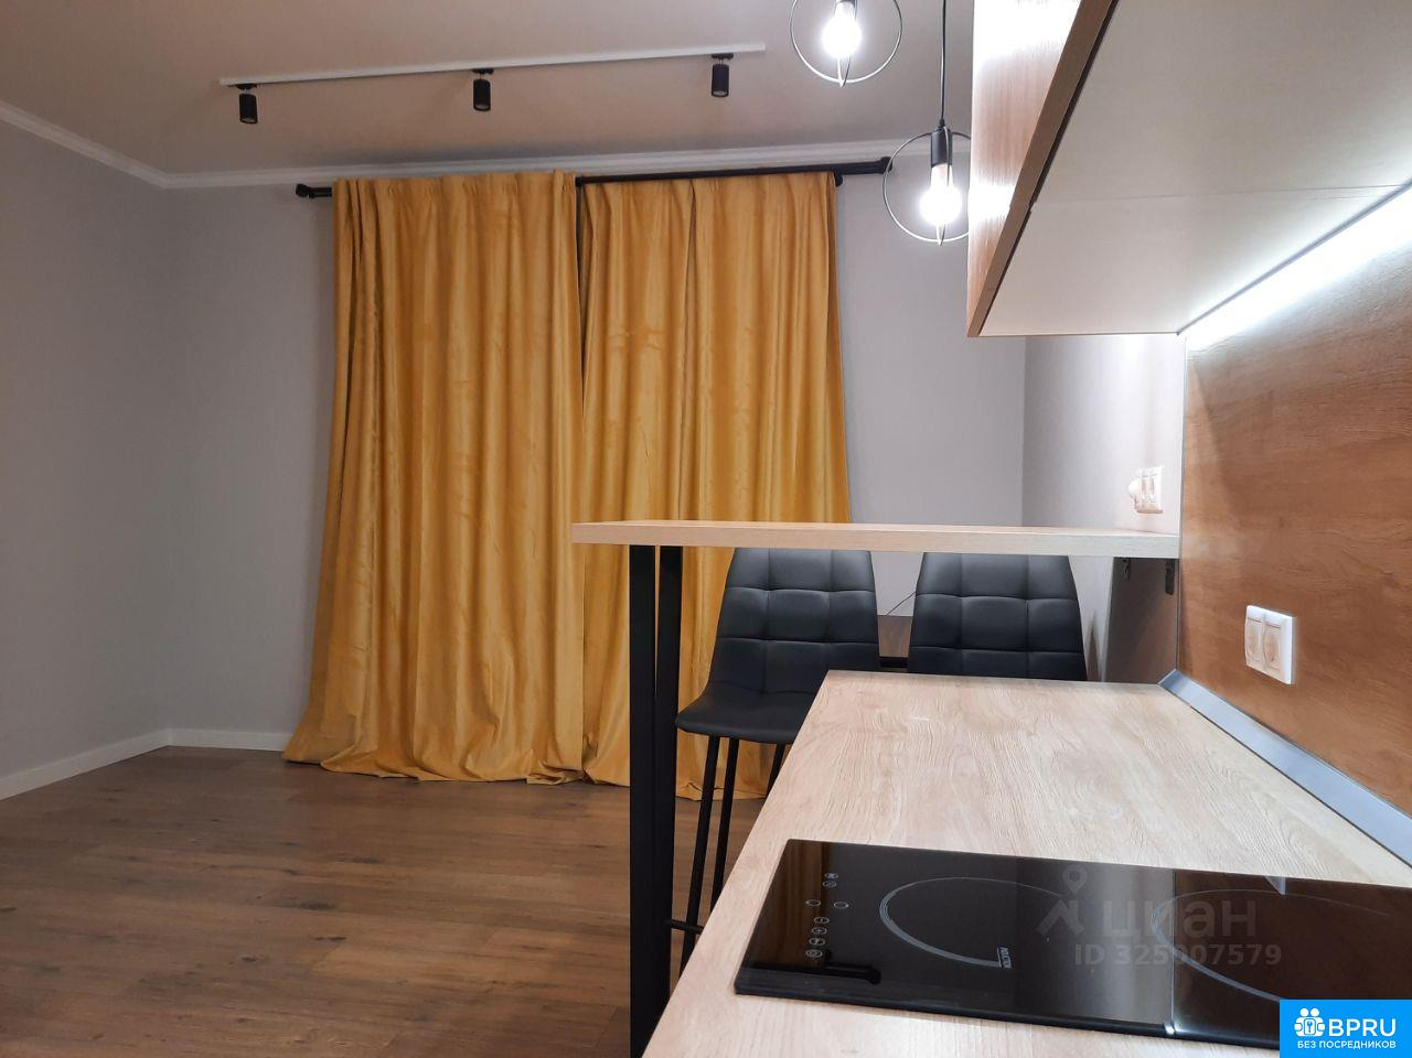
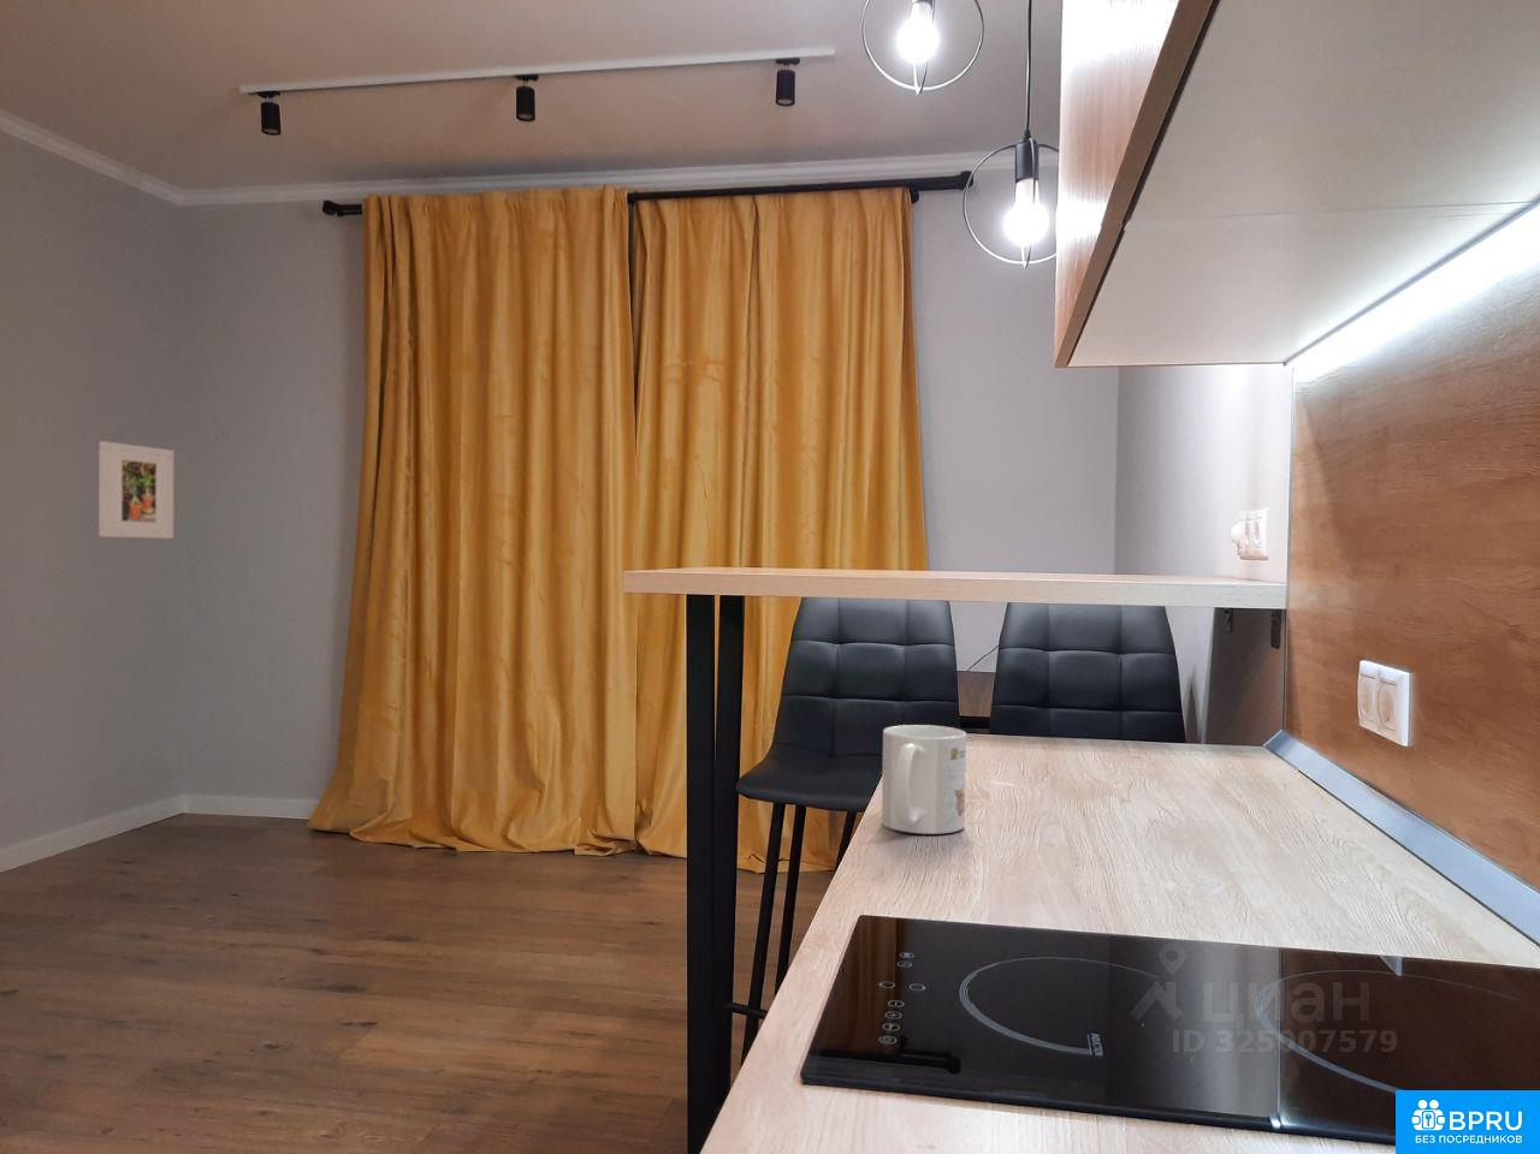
+ mug [880,724,968,835]
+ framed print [97,440,176,539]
